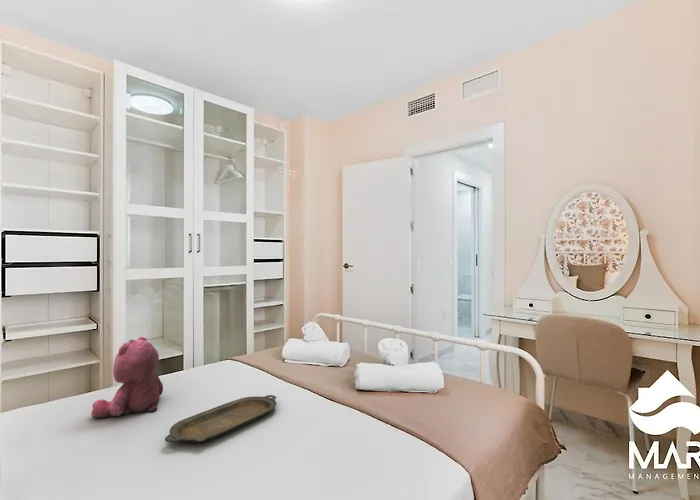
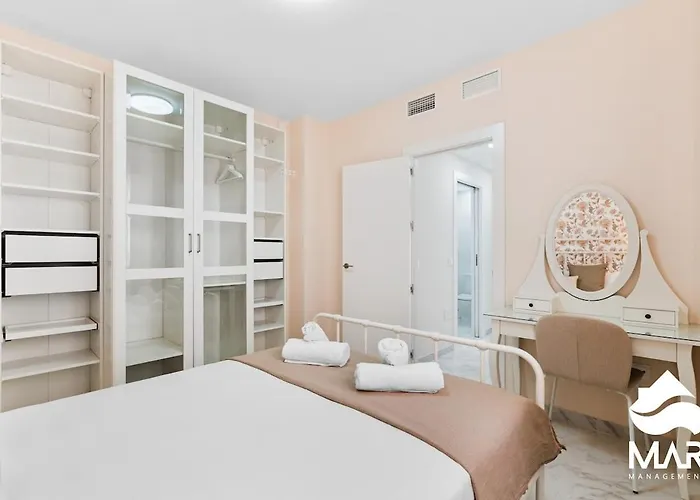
- serving tray [164,394,277,444]
- teddy bear [90,336,164,419]
